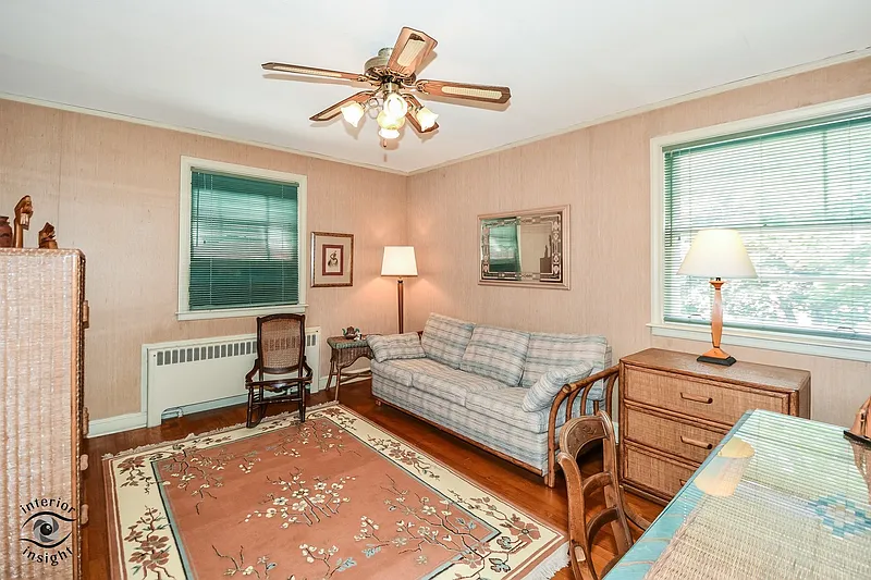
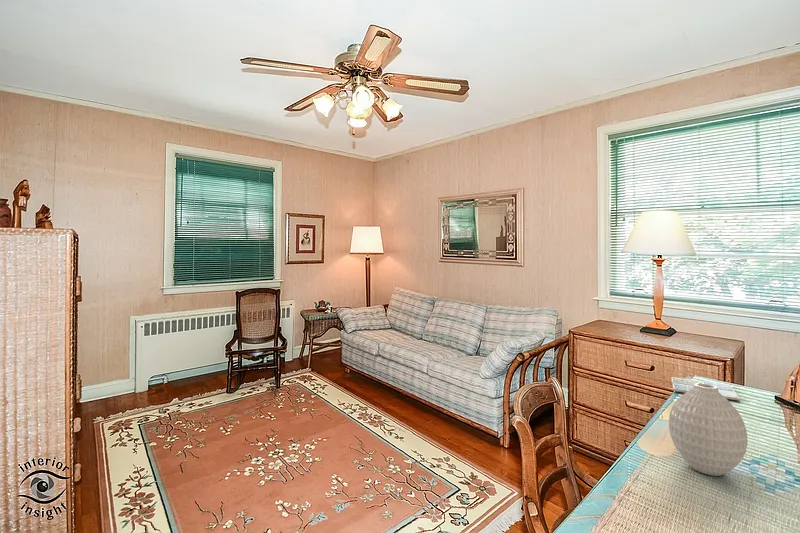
+ drink coaster [670,376,741,401]
+ vase [668,382,748,477]
